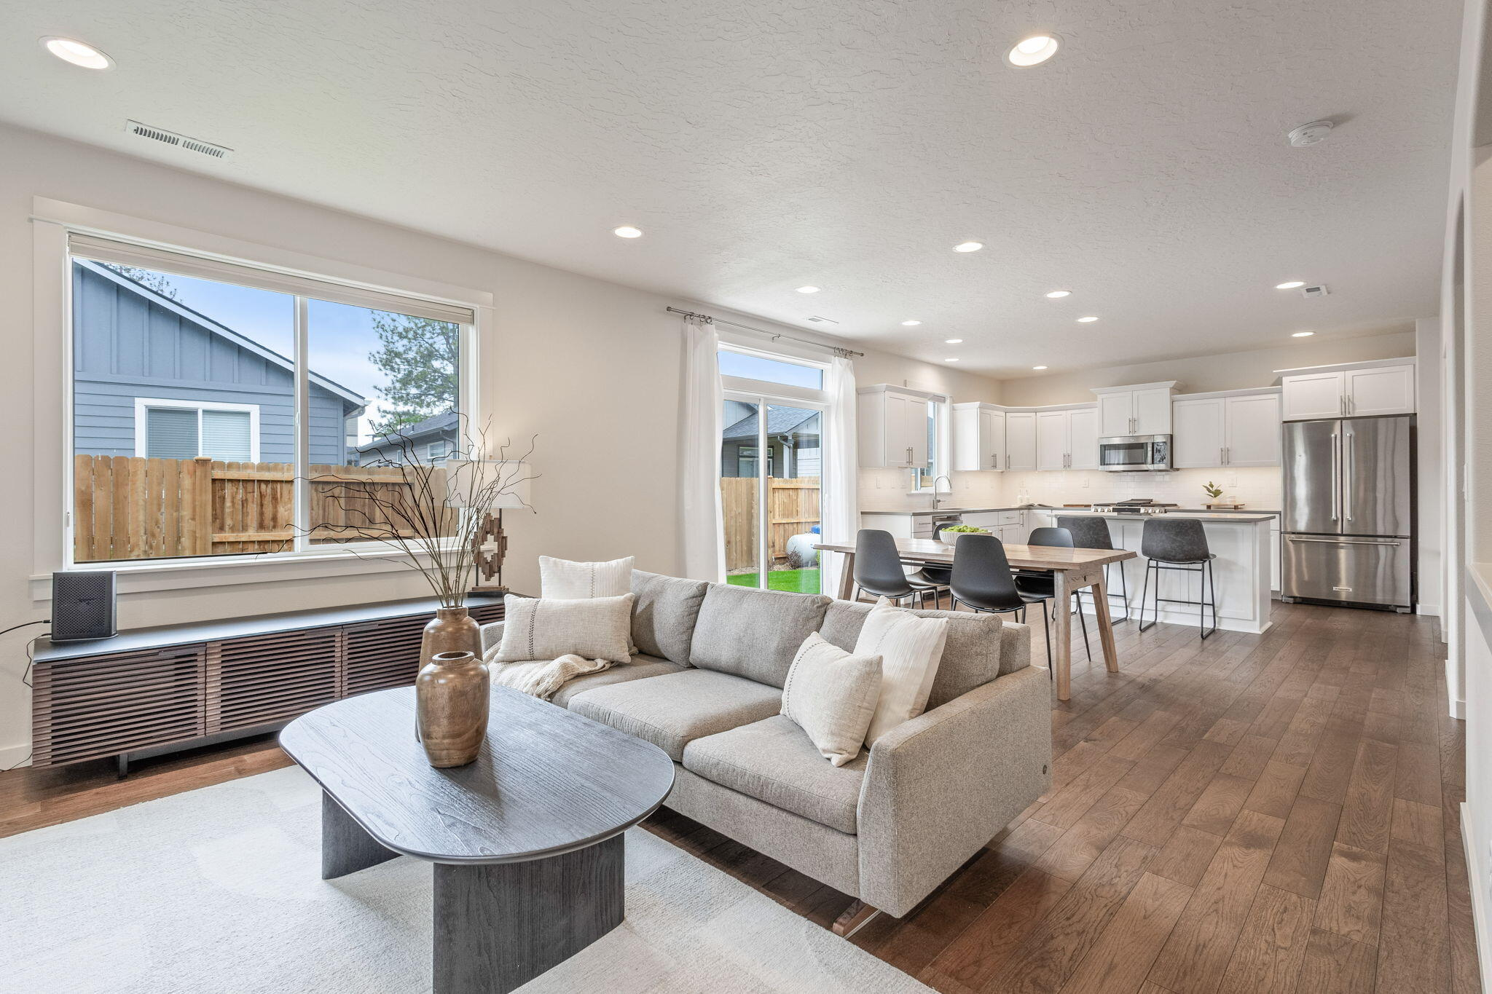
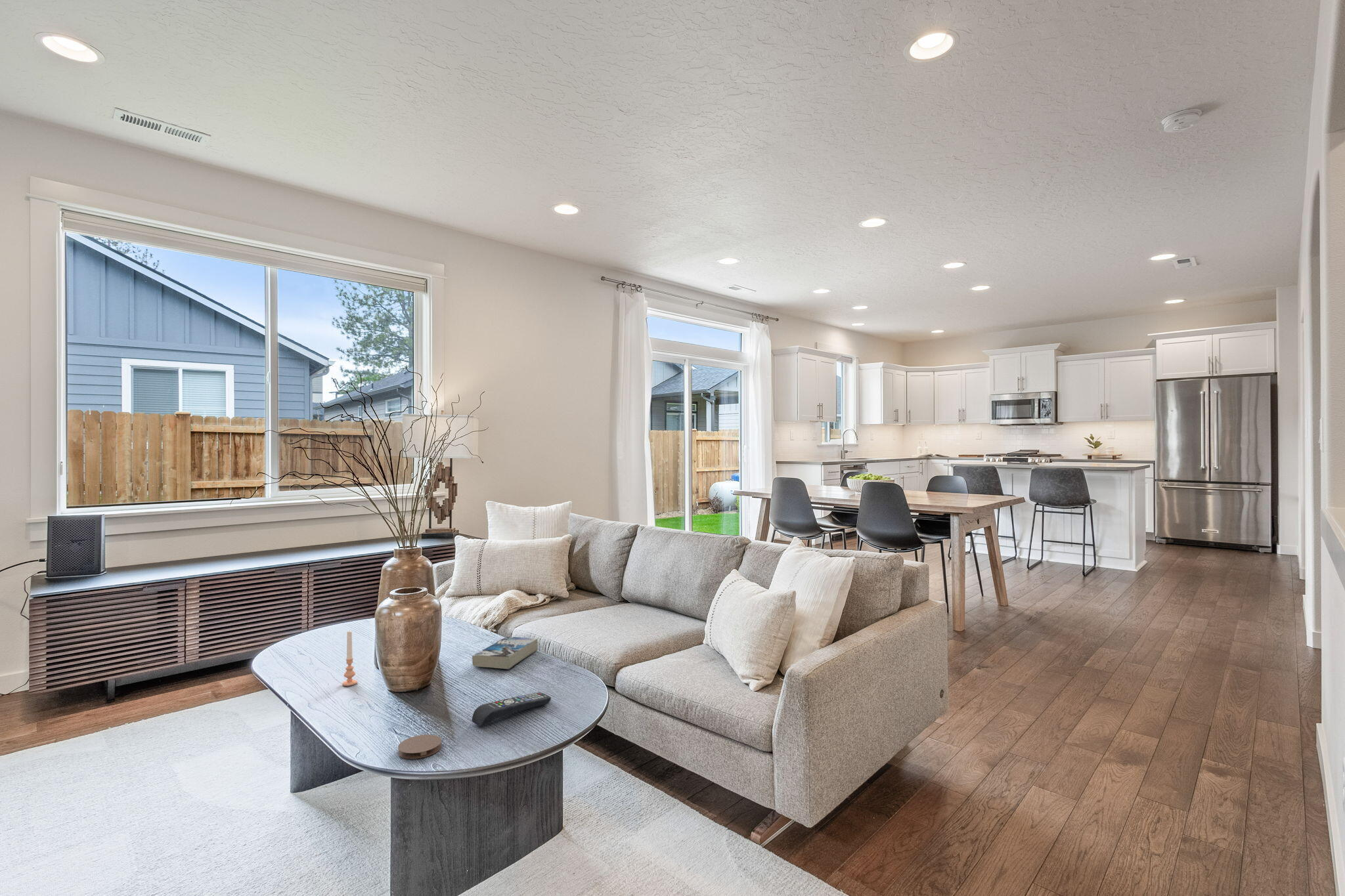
+ candle [342,631,358,687]
+ book [472,637,539,670]
+ remote control [472,692,552,727]
+ coaster [397,734,442,759]
